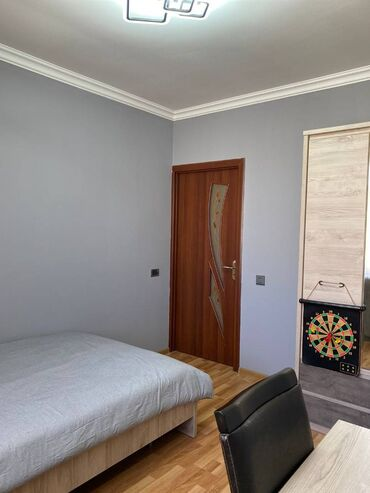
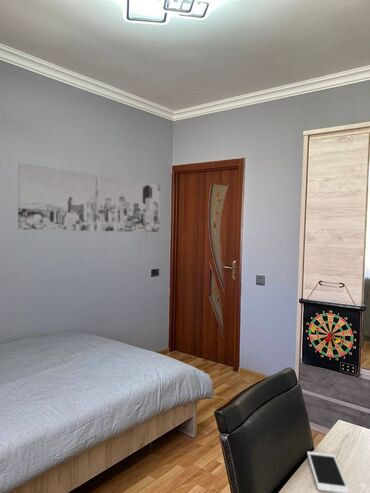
+ wall art [17,162,161,233]
+ cell phone [306,451,350,493]
